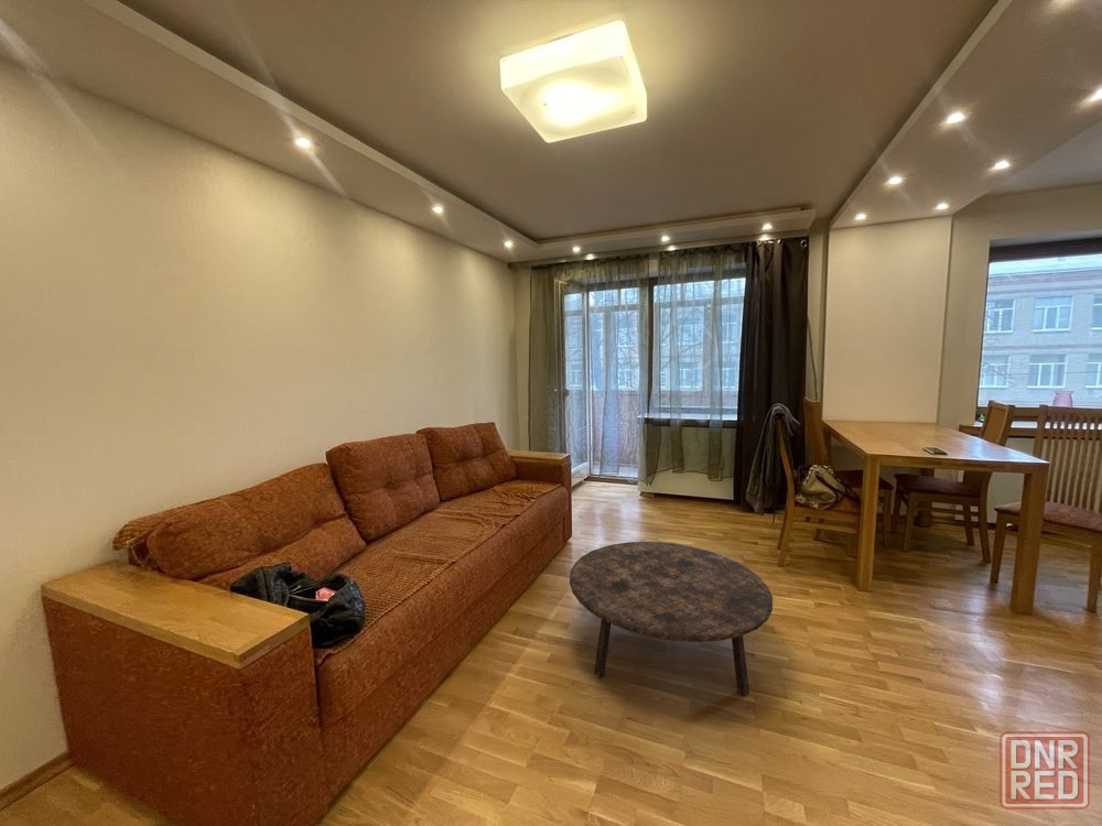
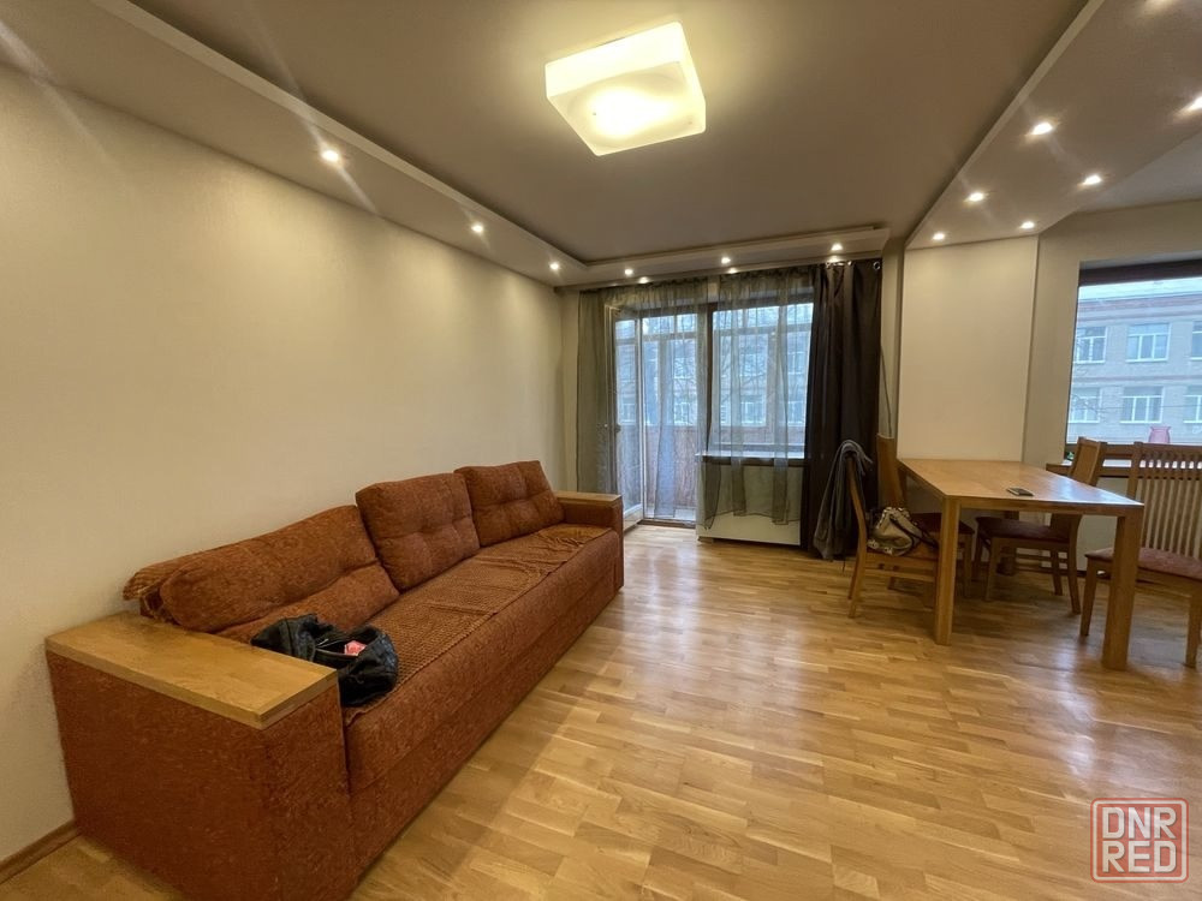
- coffee table [569,541,774,697]
